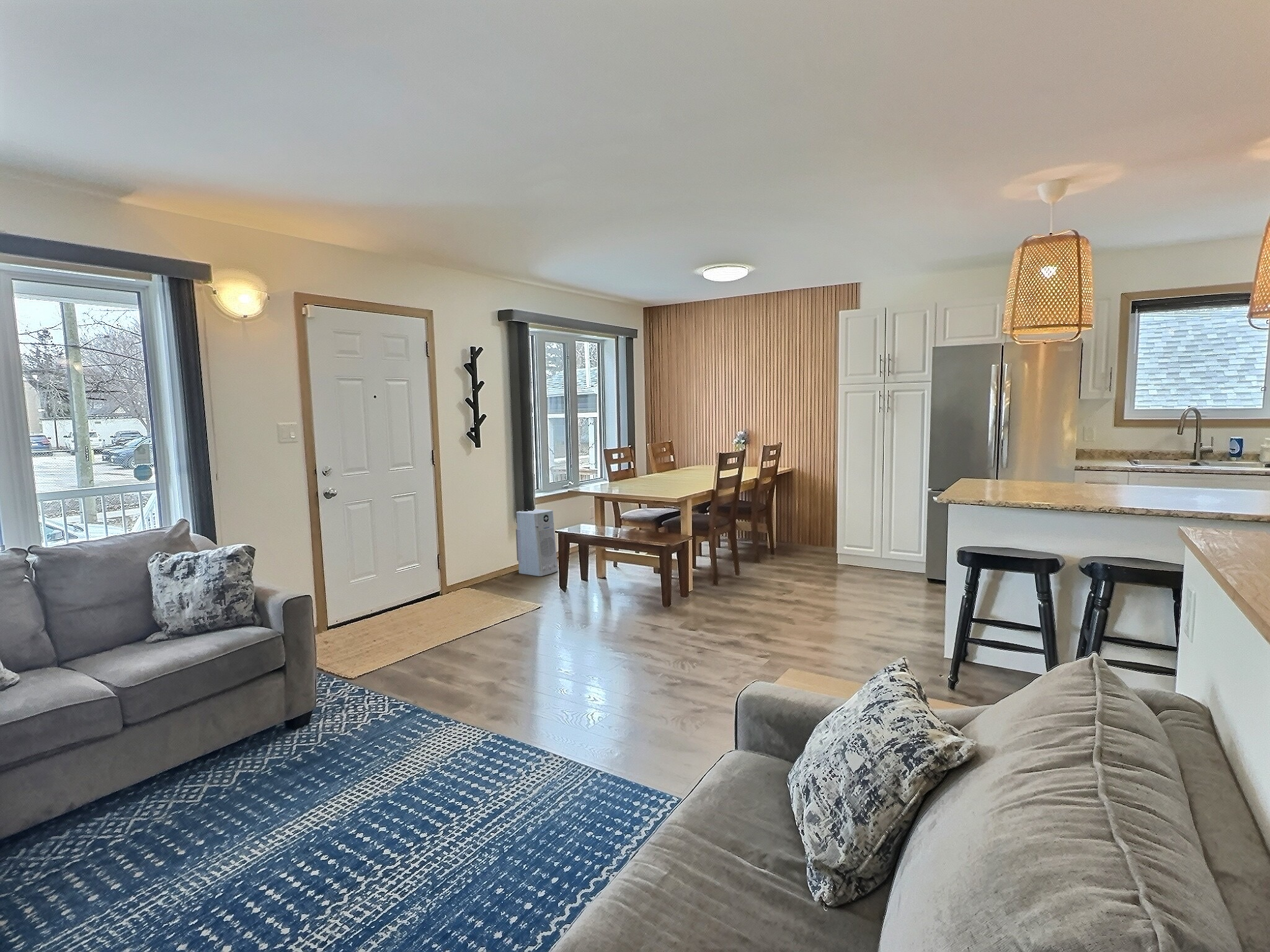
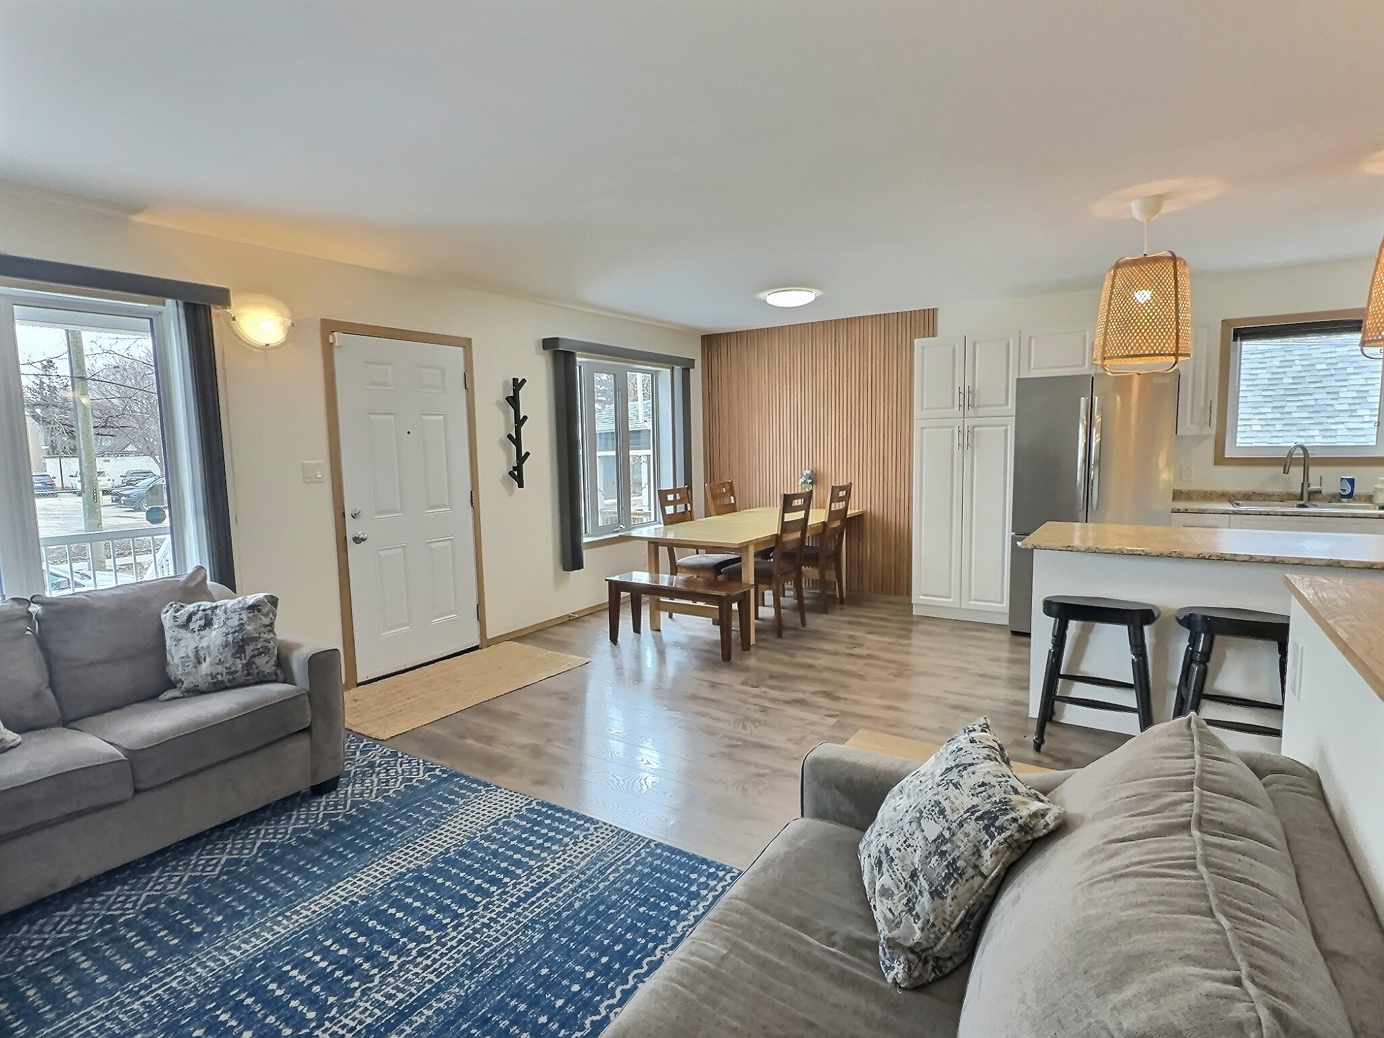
- air purifier [515,508,559,577]
